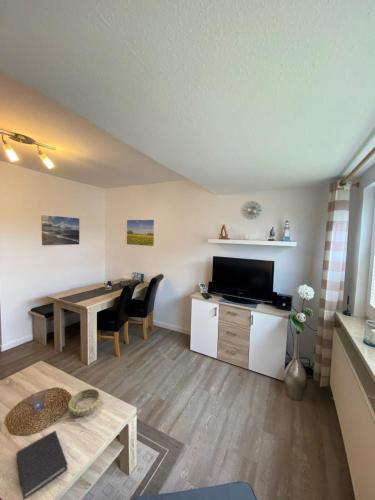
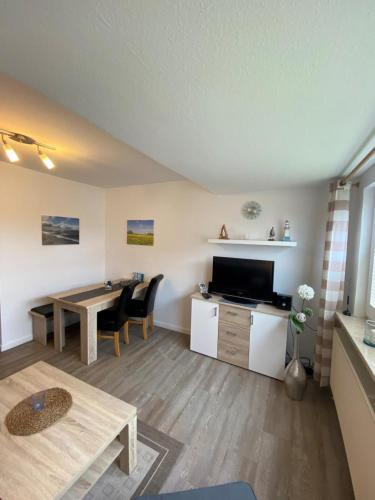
- decorative bowl [67,387,103,417]
- diary [16,430,69,500]
